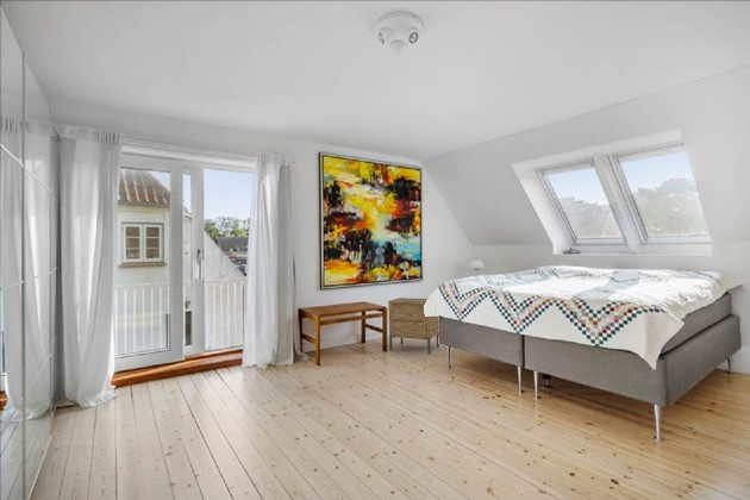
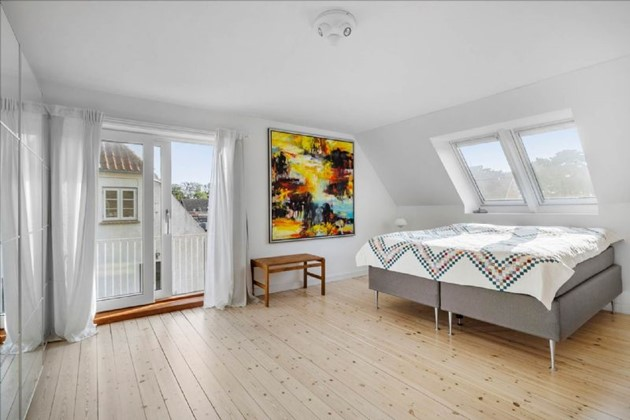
- nightstand [387,296,440,356]
